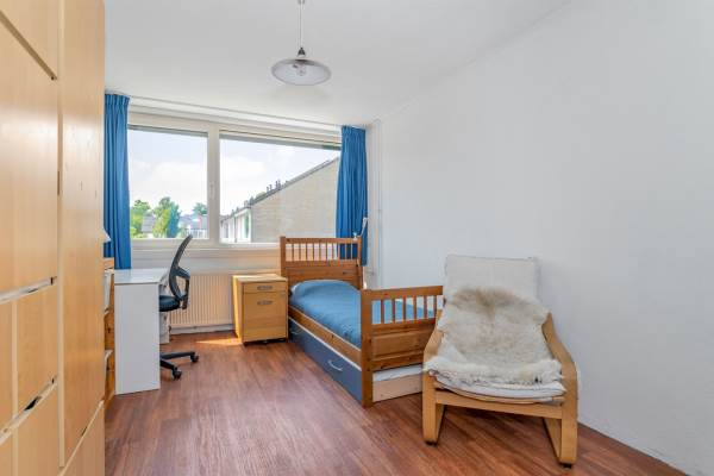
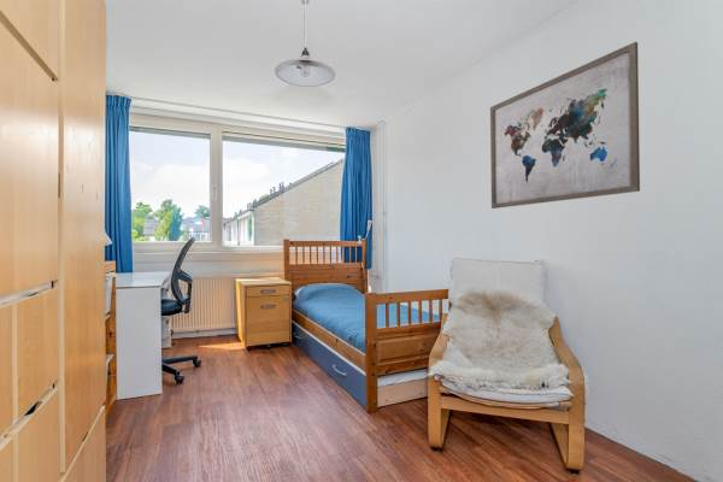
+ wall art [489,41,641,210]
